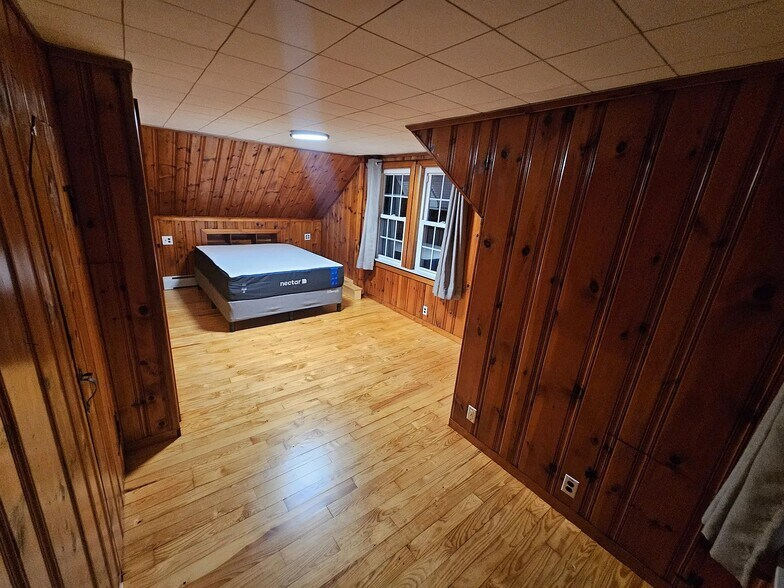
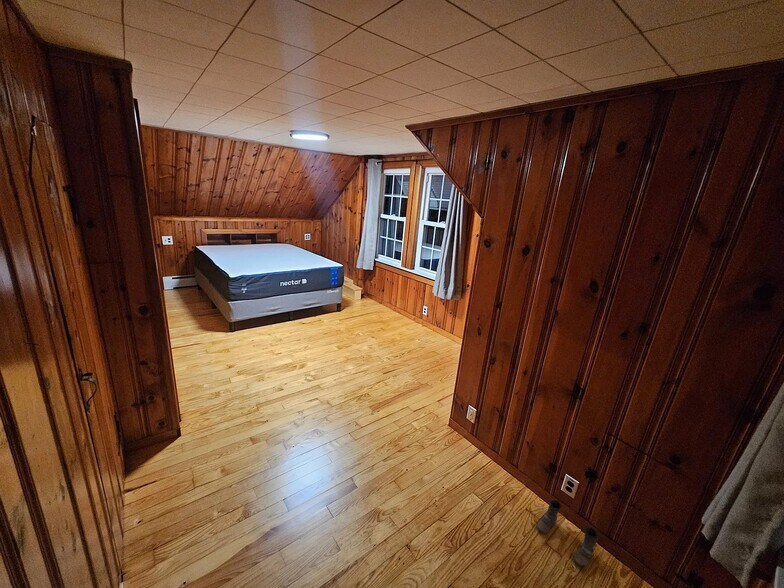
+ boots [536,499,599,568]
